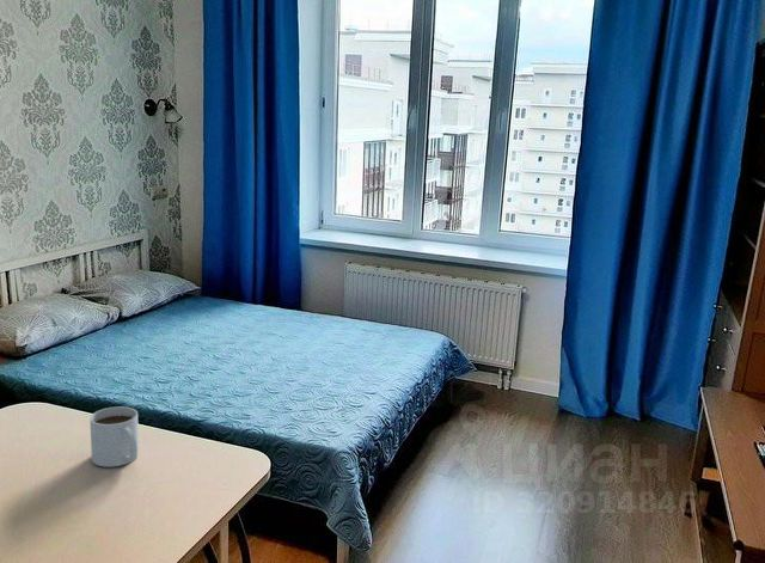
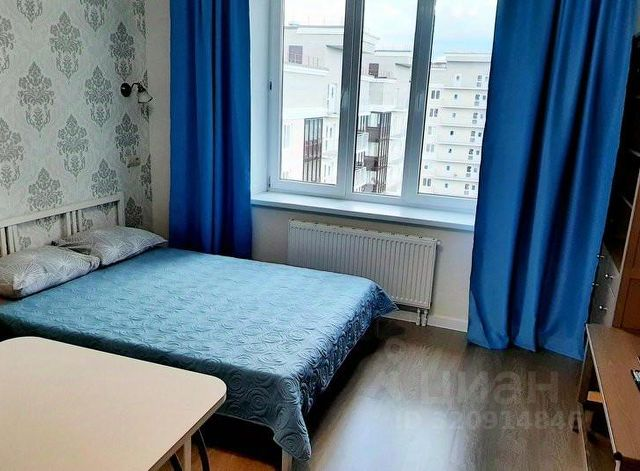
- mug [88,405,140,469]
